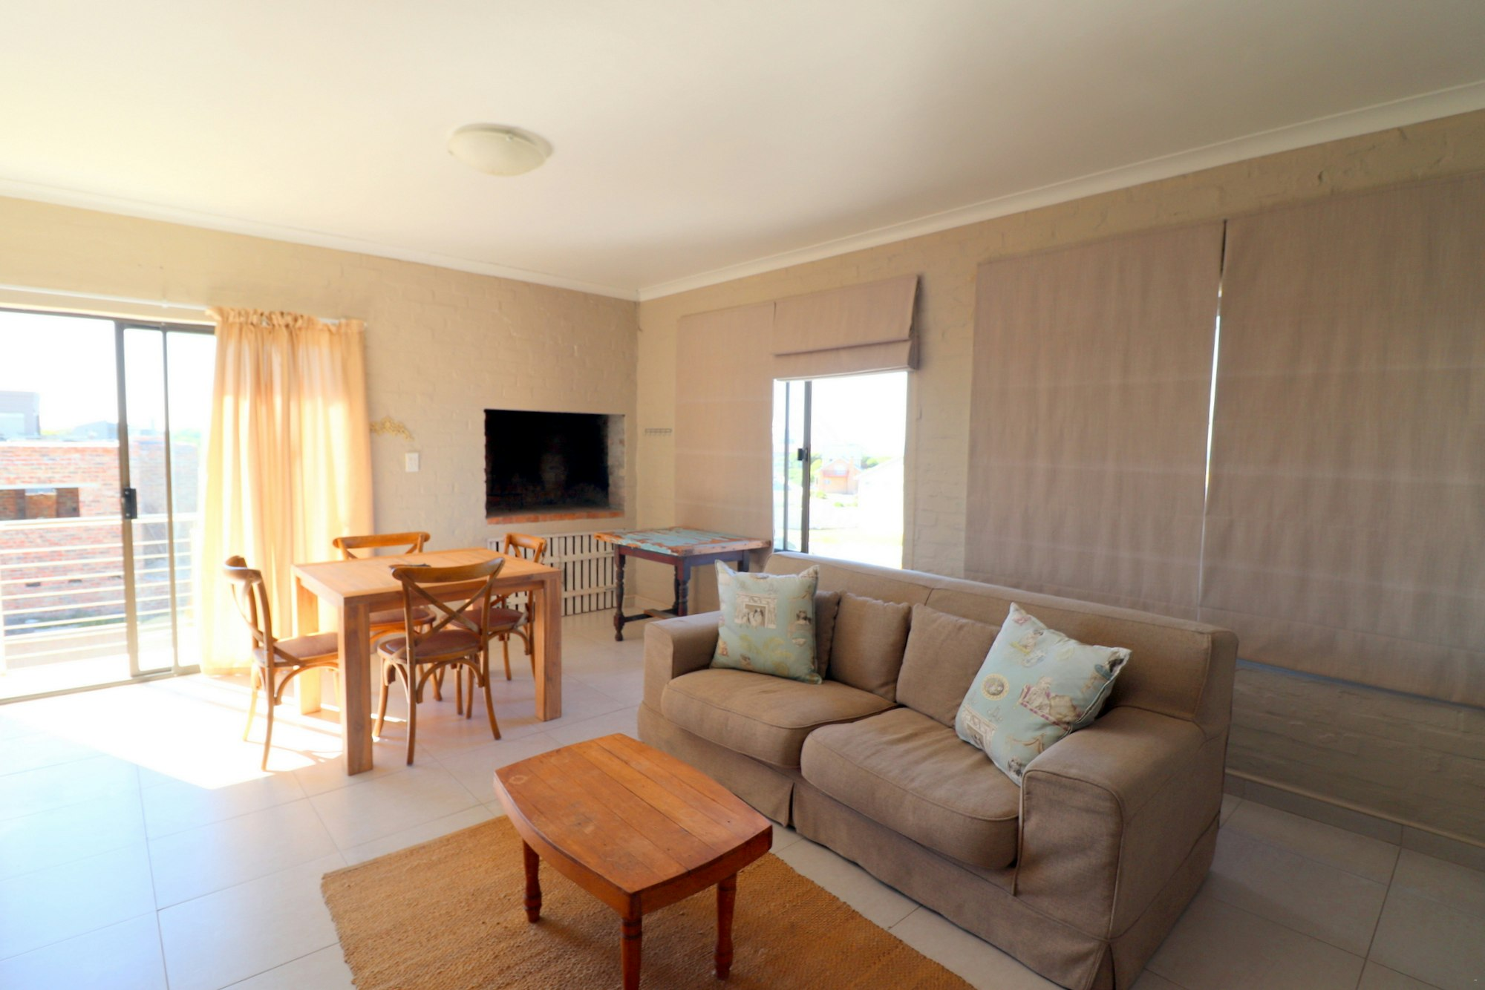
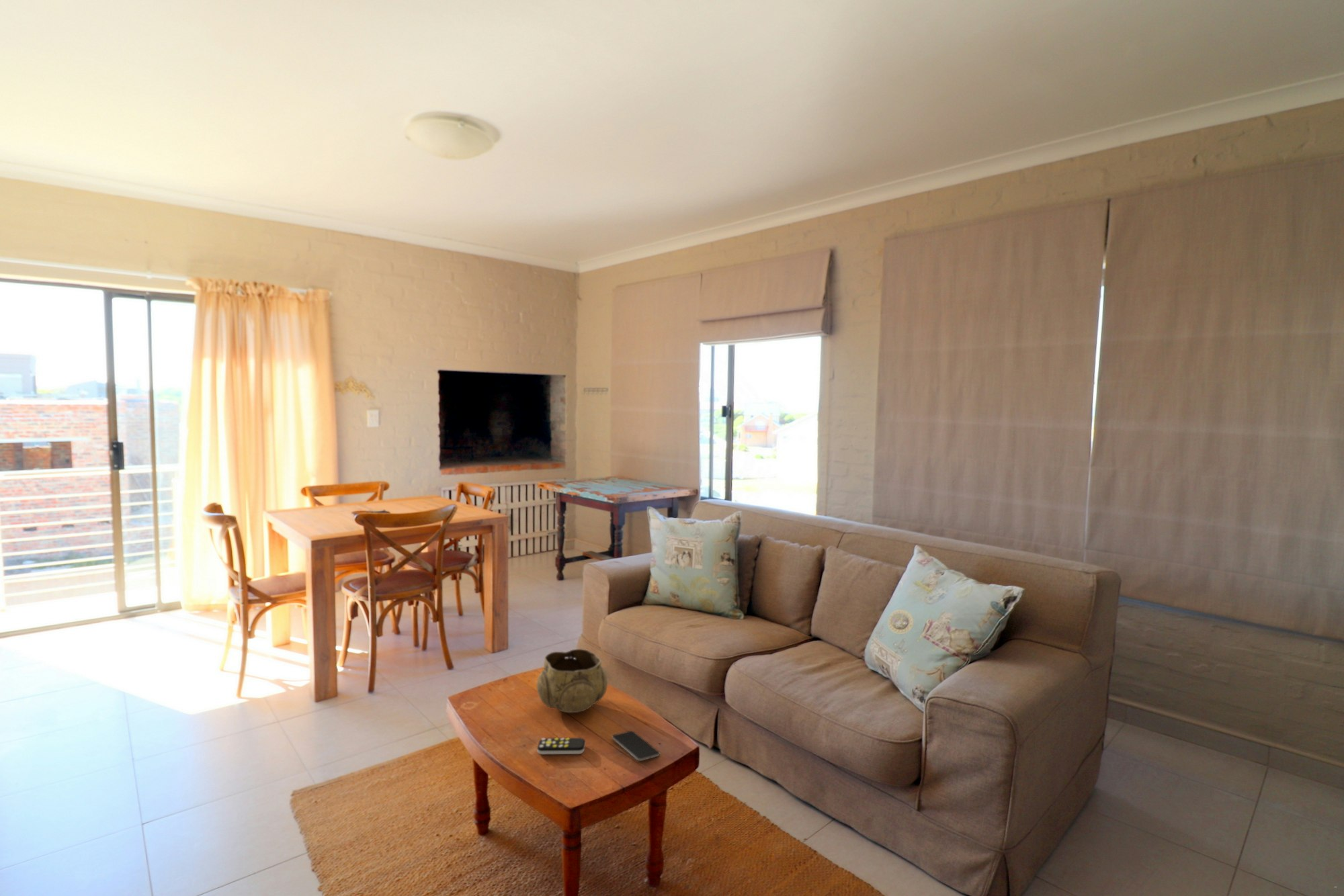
+ smartphone [611,730,661,762]
+ remote control [536,737,586,755]
+ decorative bowl [536,648,608,713]
